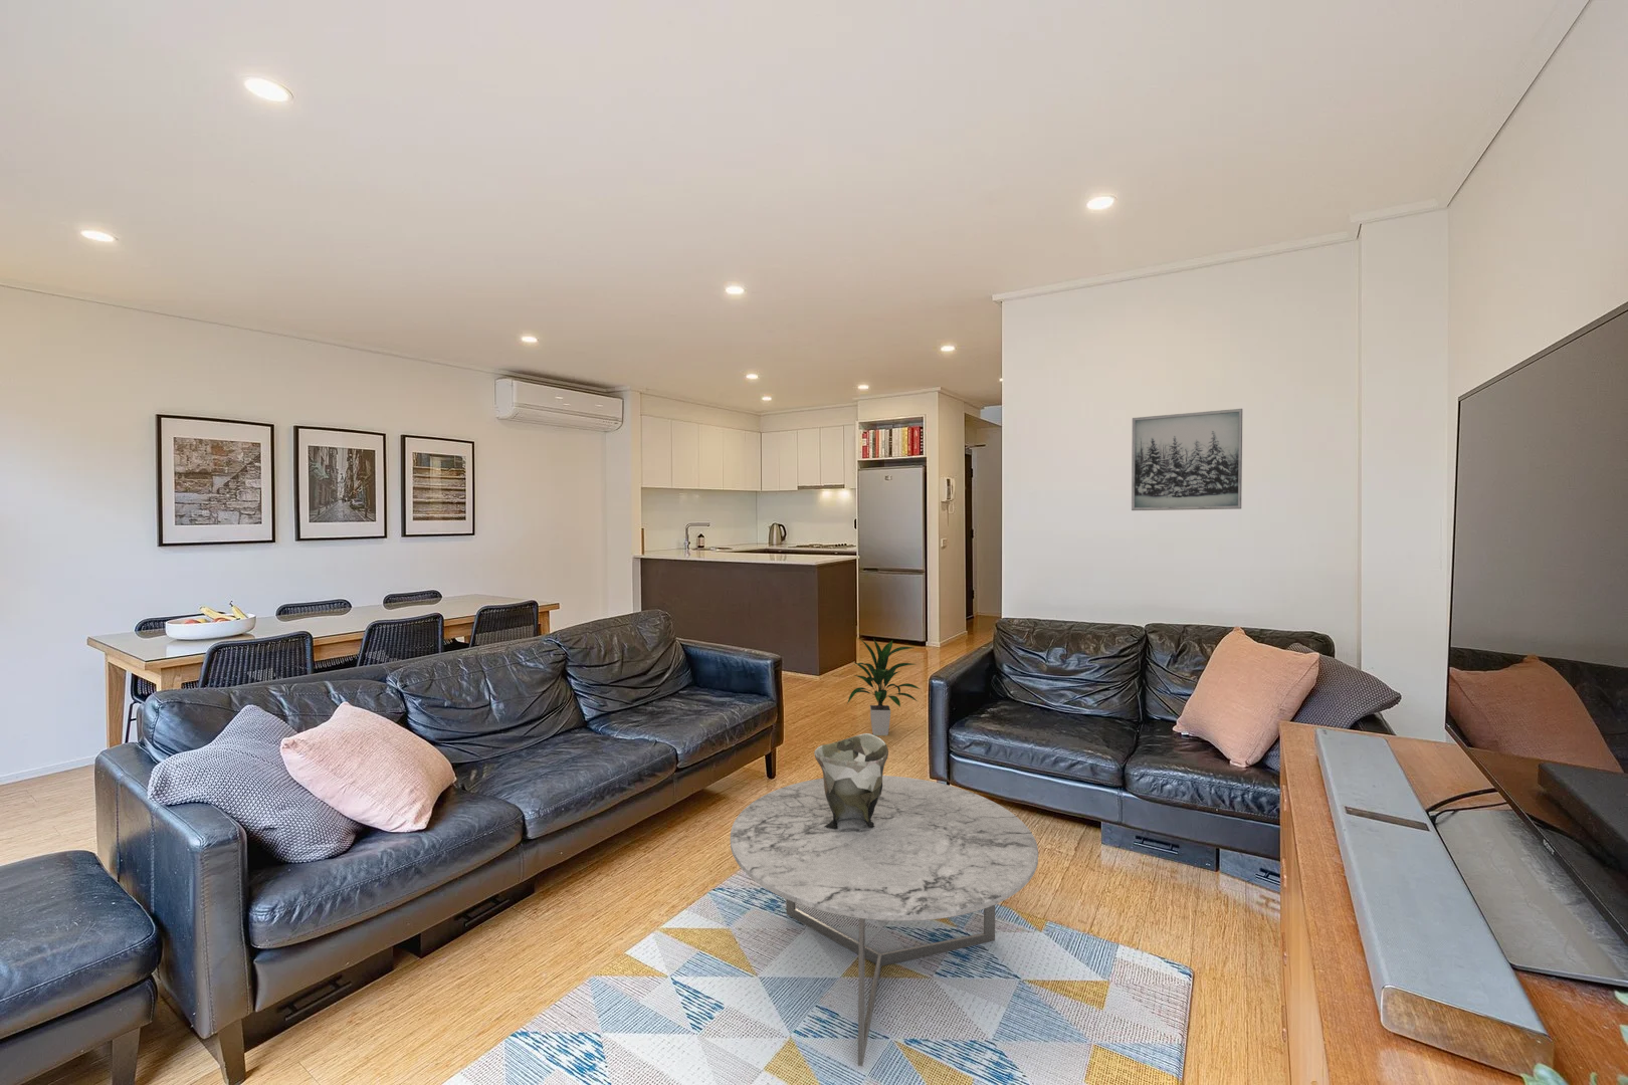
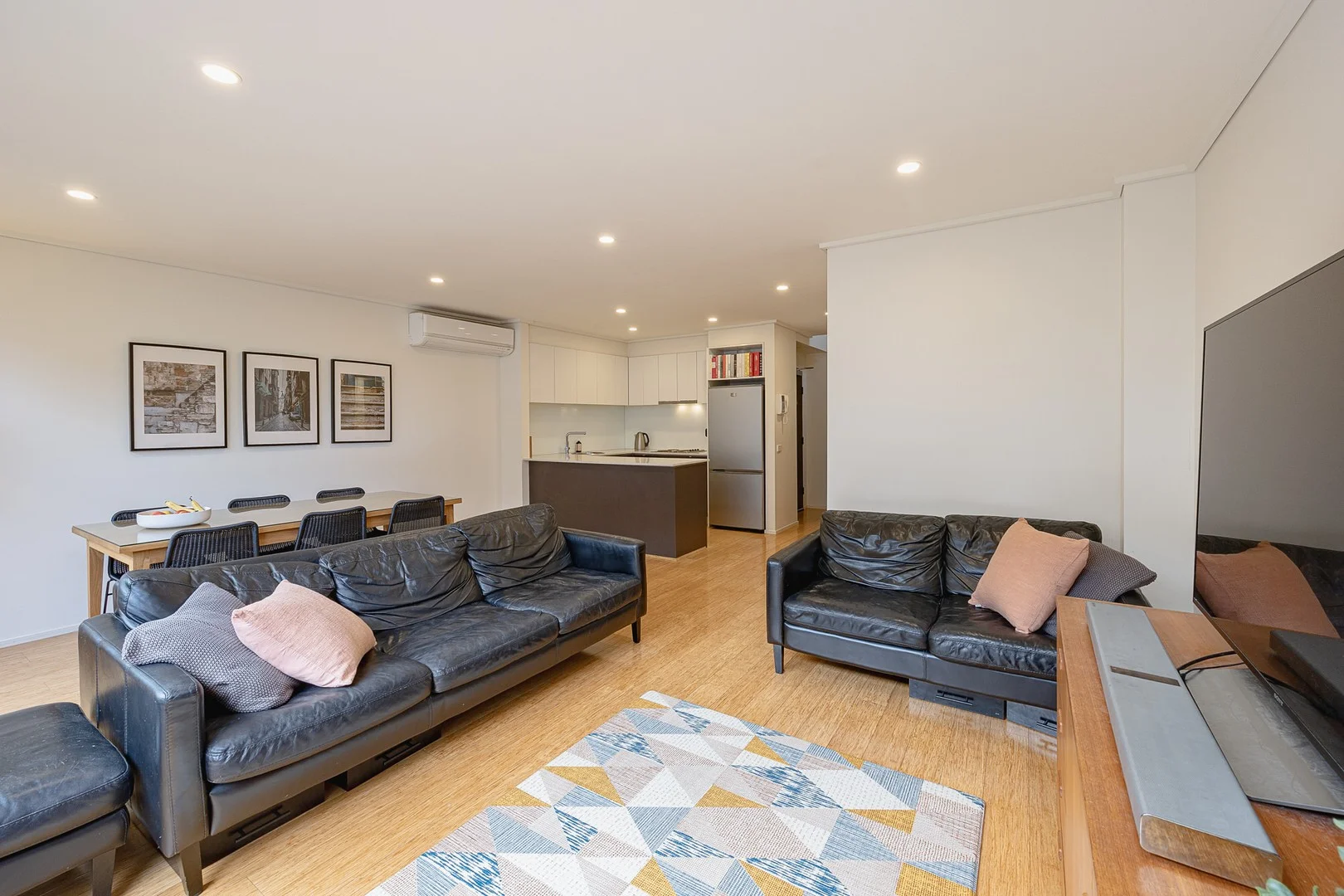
- indoor plant [847,637,921,736]
- coffee table [729,775,1039,1067]
- wall art [1130,408,1243,511]
- vase [813,733,889,828]
